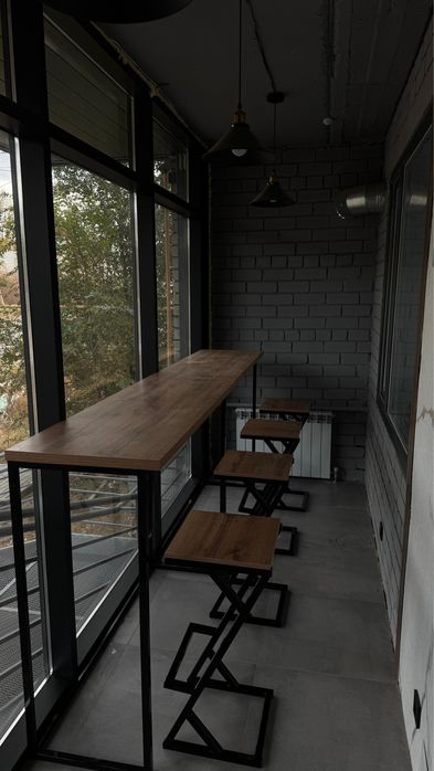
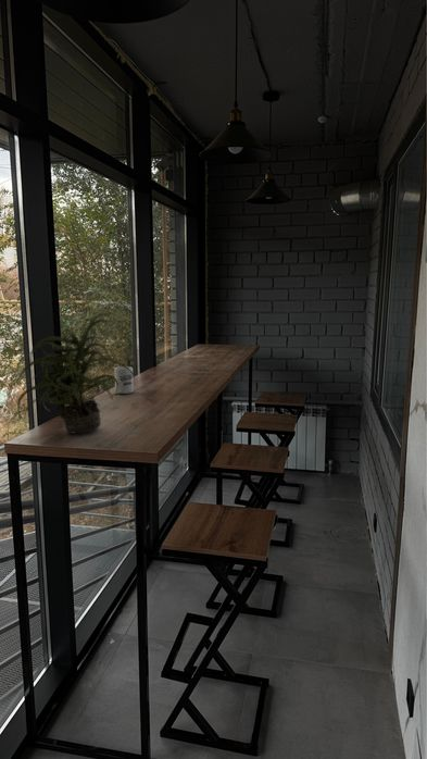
+ cup [114,365,135,395]
+ potted plant [16,312,135,434]
